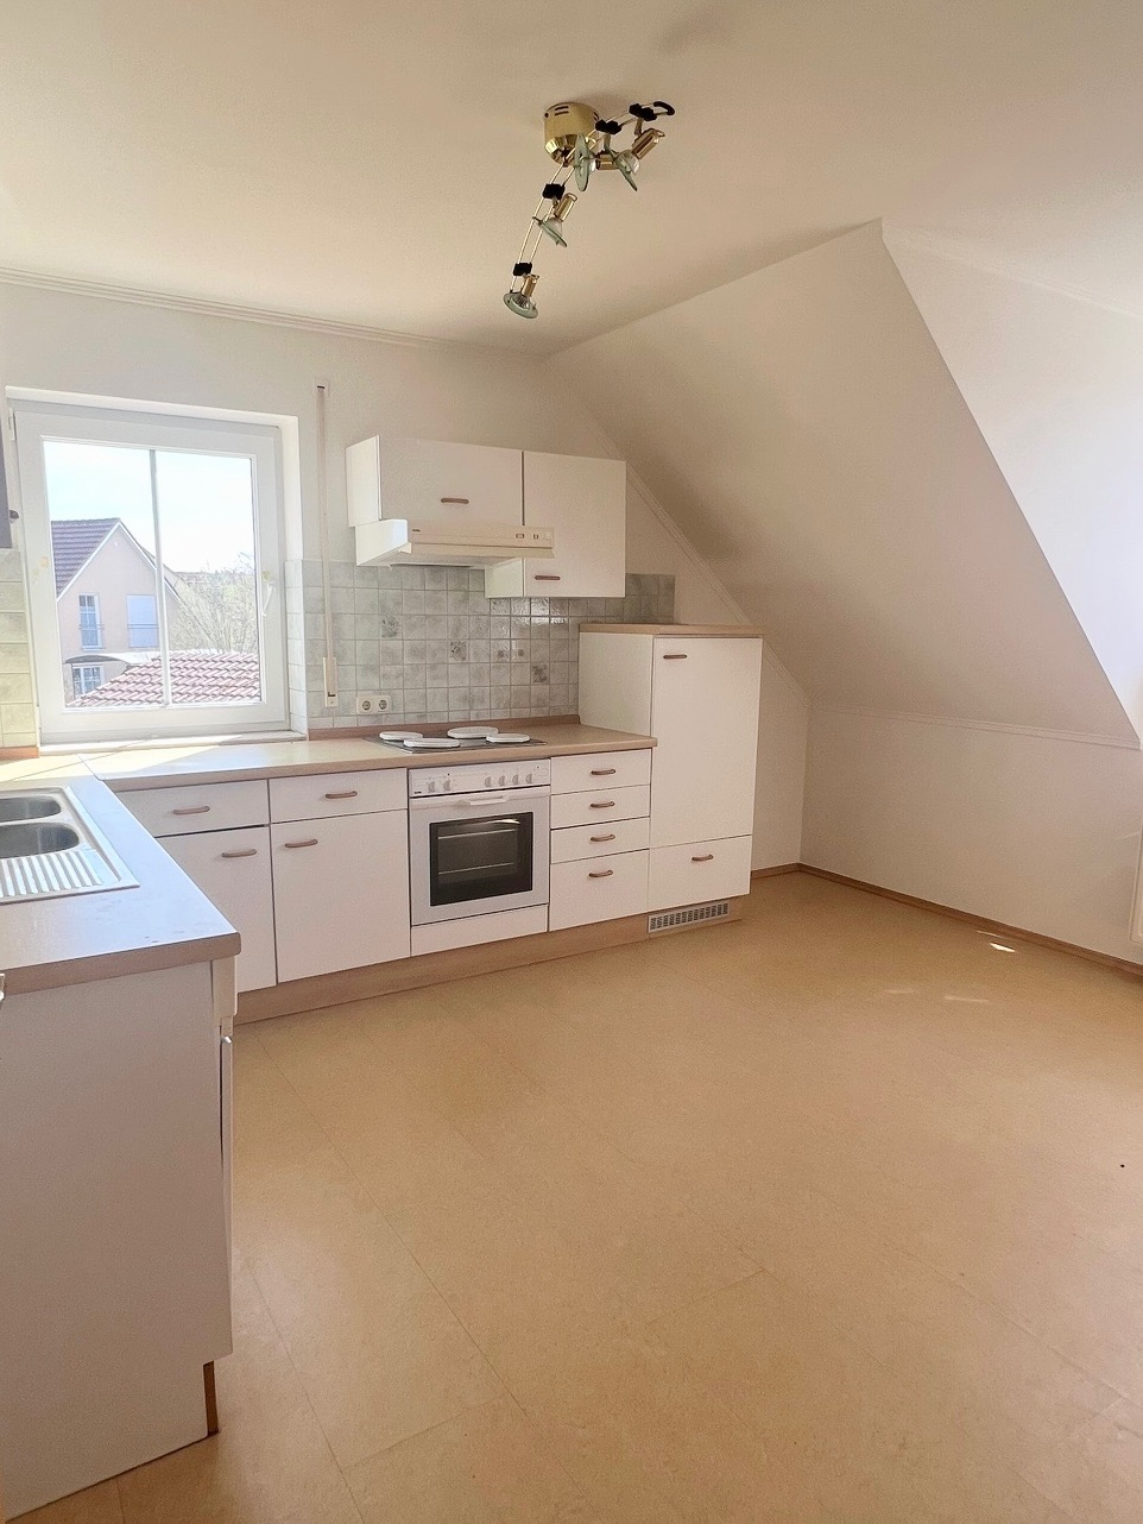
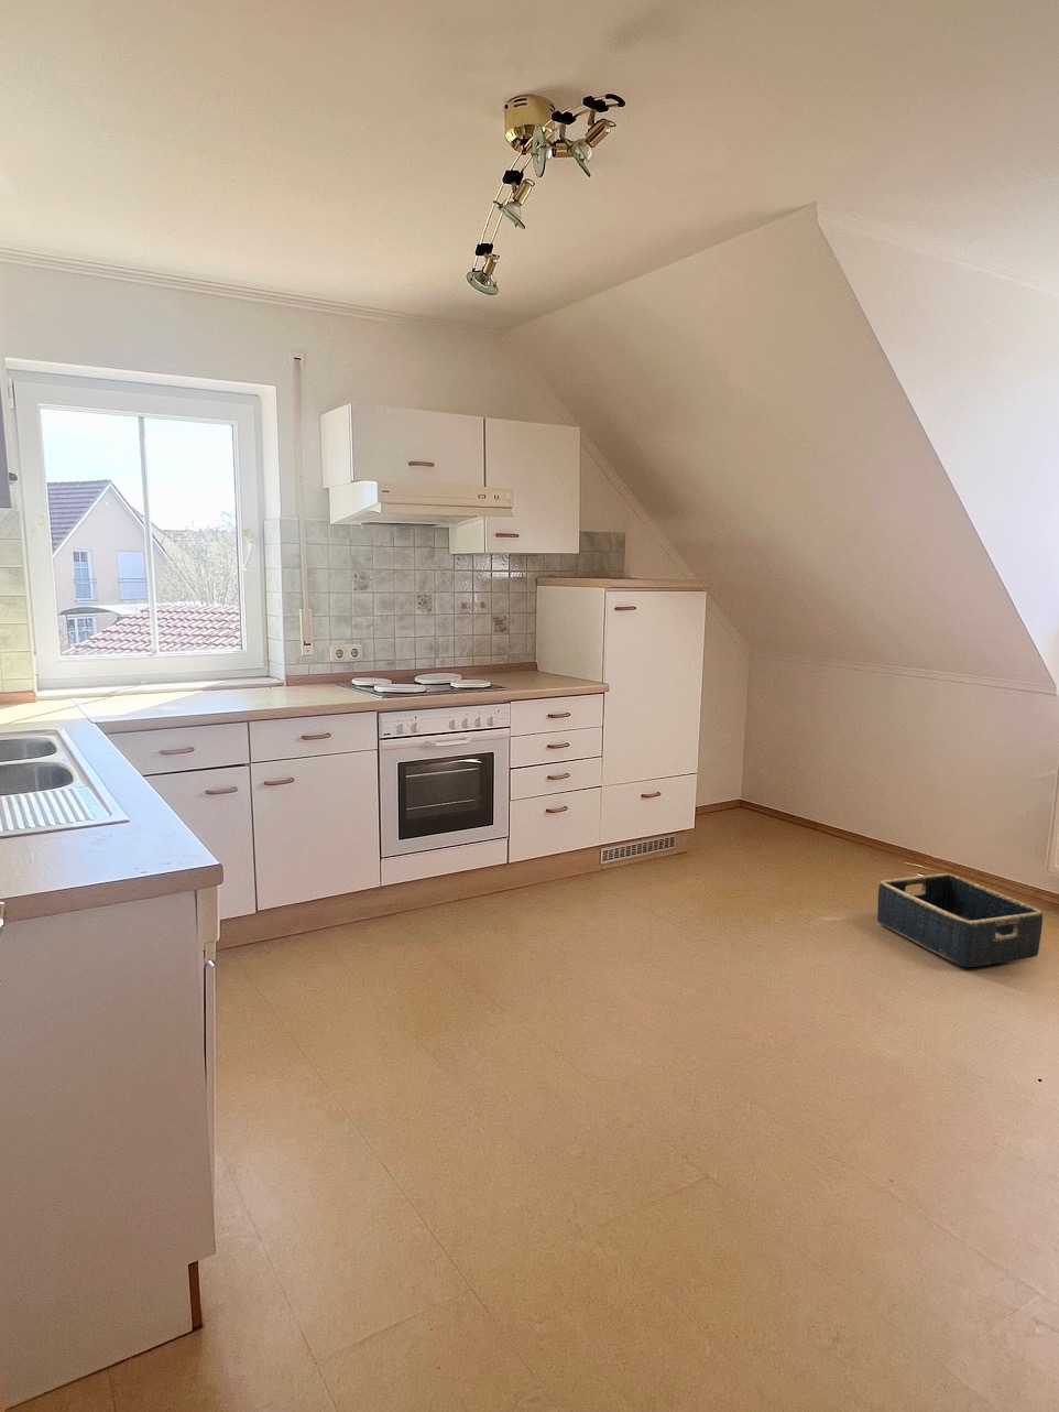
+ basket [877,872,1043,968]
